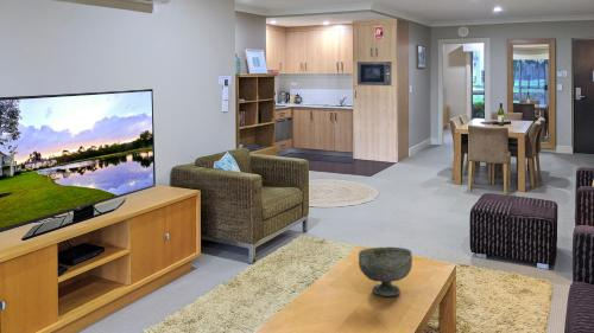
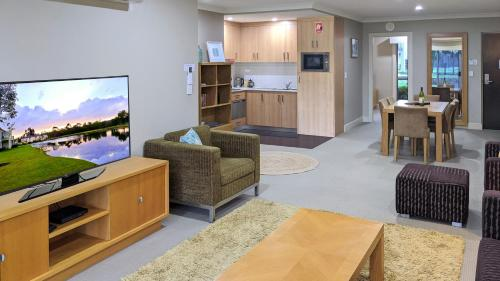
- decorative bowl [358,246,413,297]
